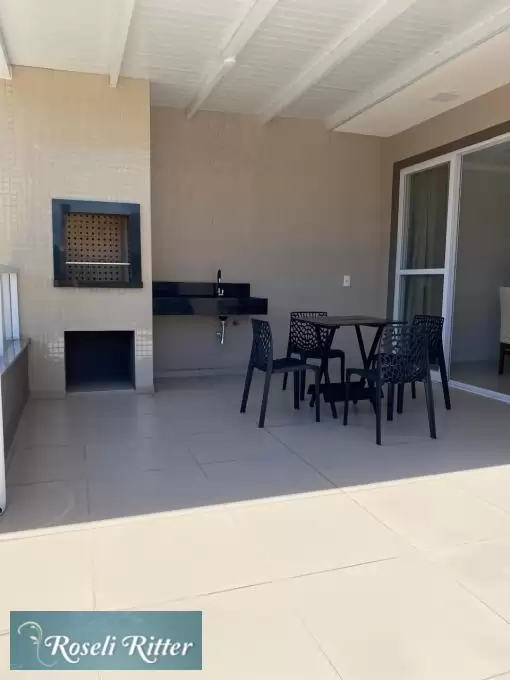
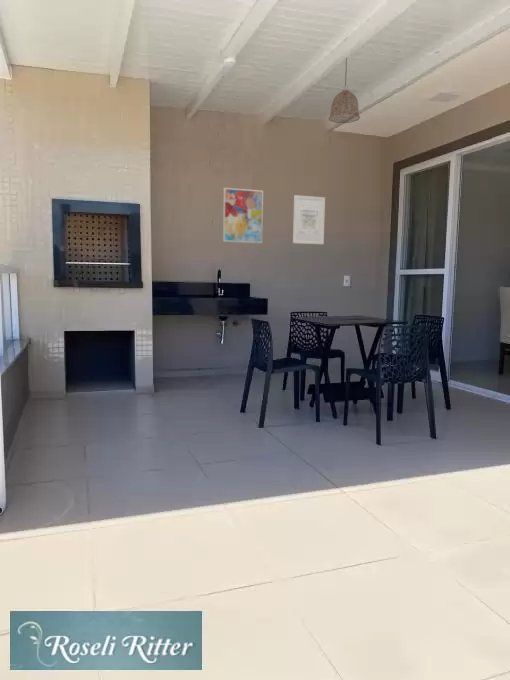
+ wall art [222,187,264,244]
+ pendant lamp [328,56,361,124]
+ wall art [292,194,326,245]
